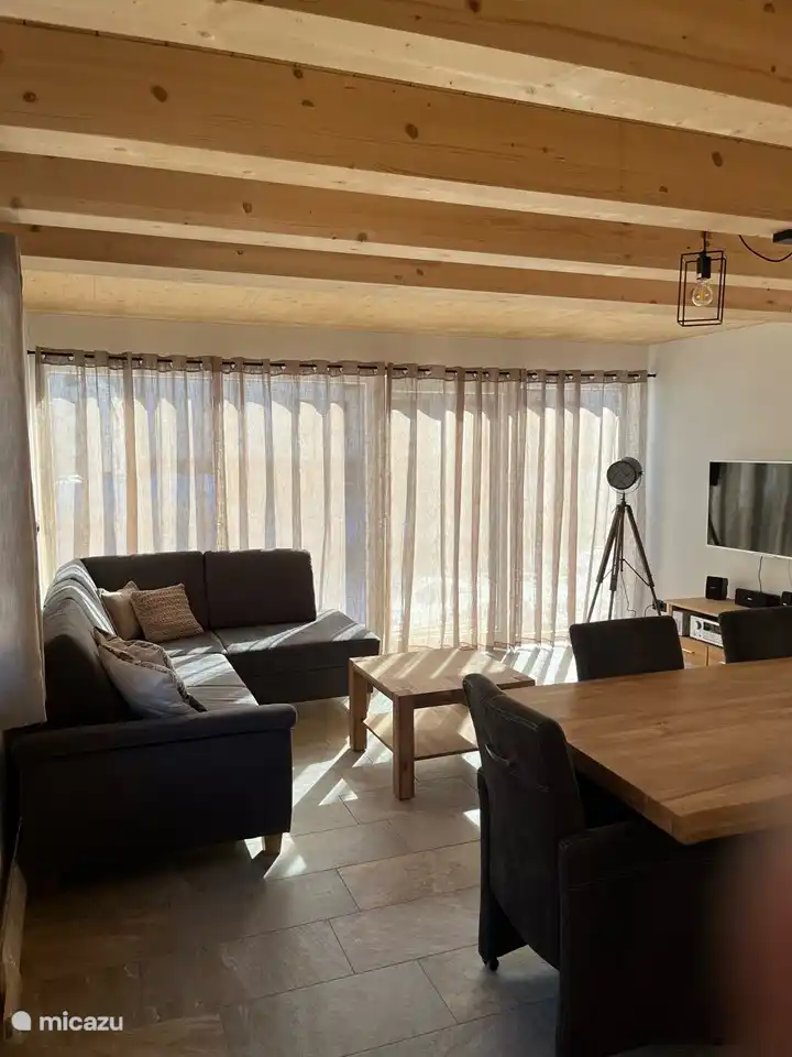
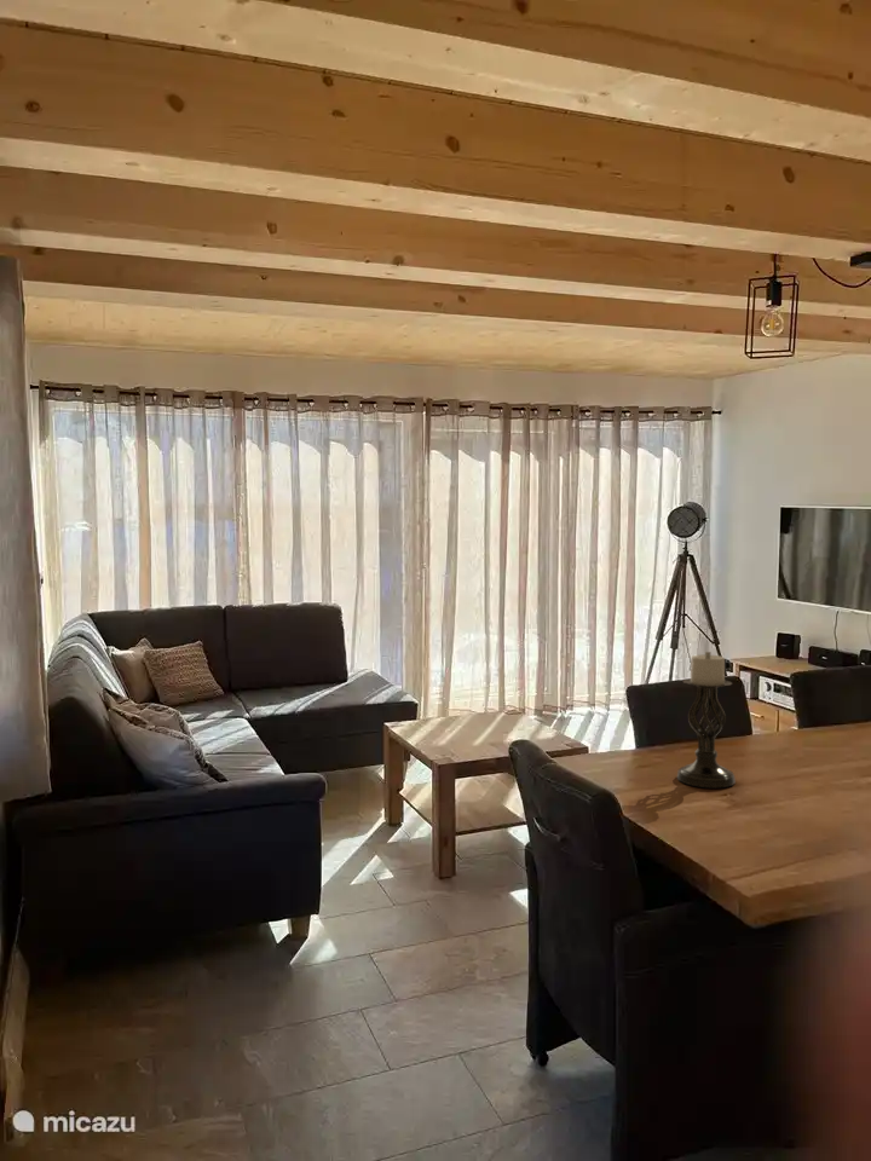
+ candle holder [676,651,737,790]
